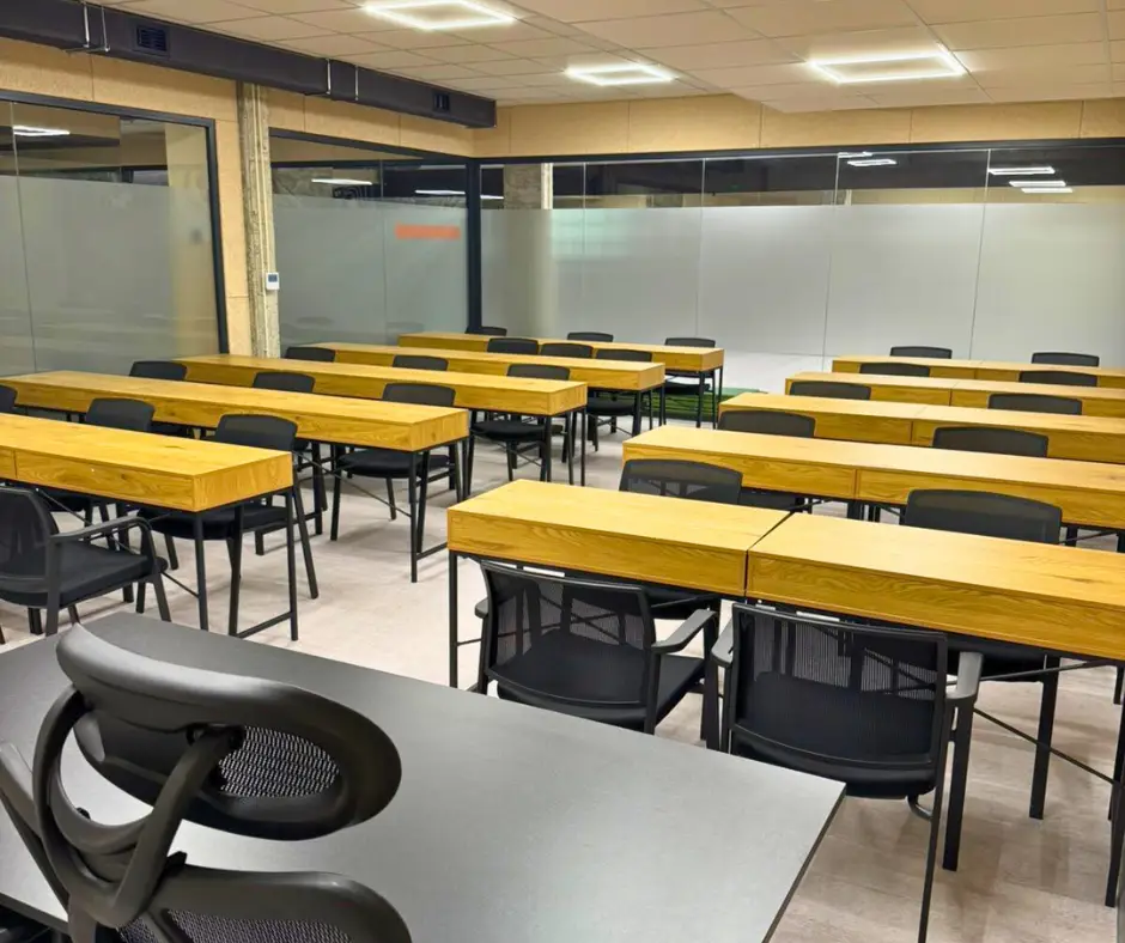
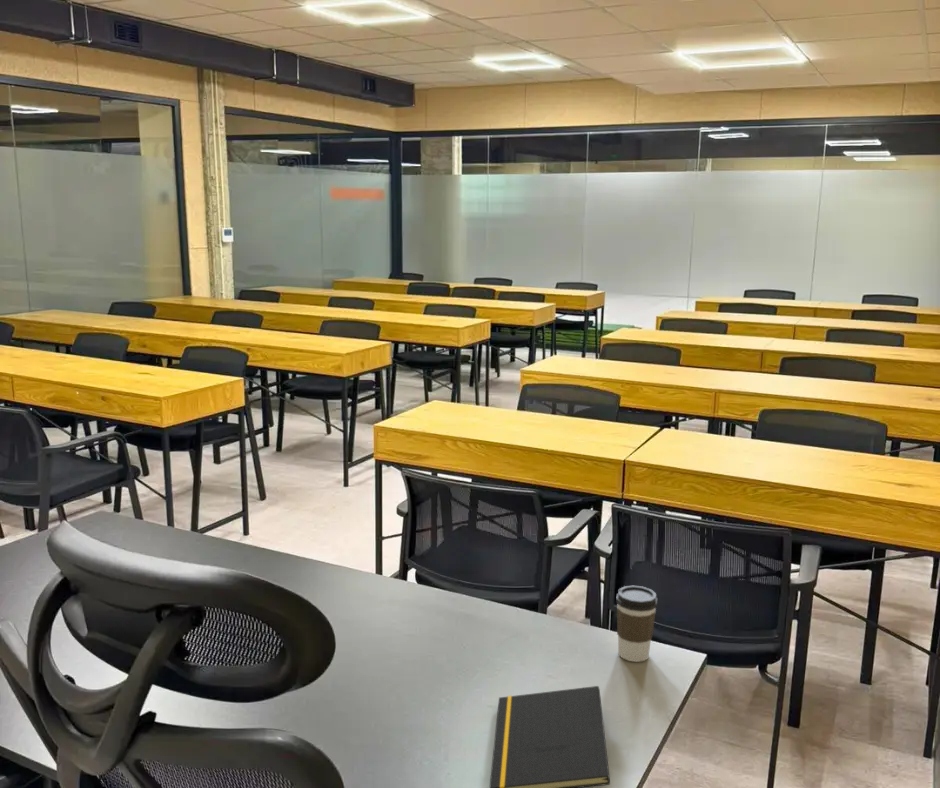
+ coffee cup [615,585,658,663]
+ notepad [488,685,611,788]
